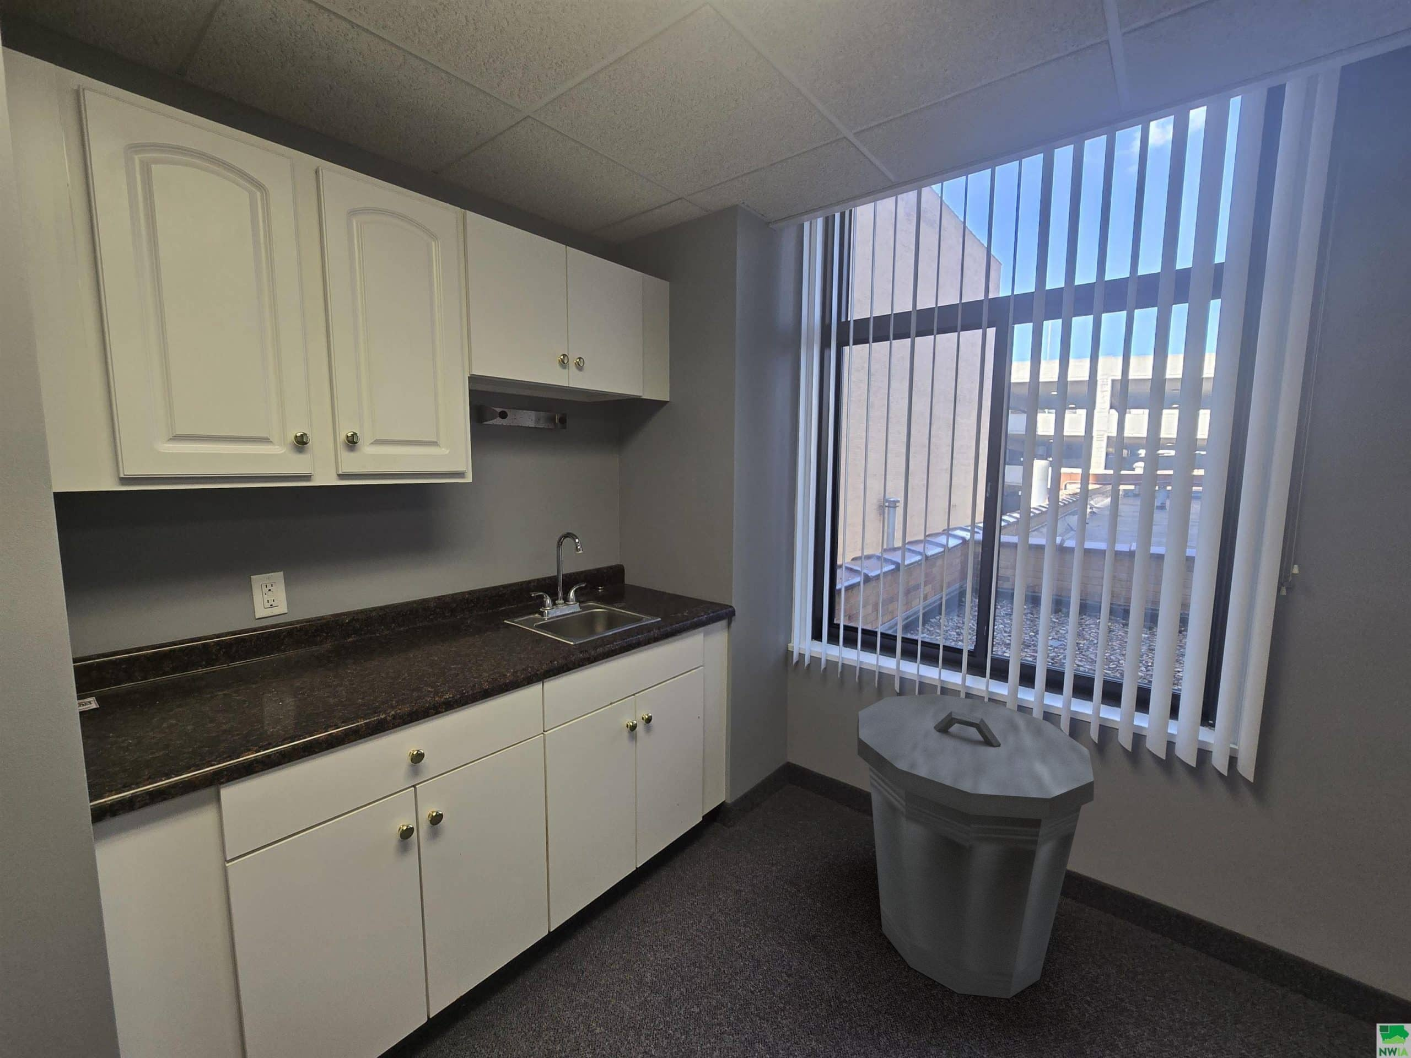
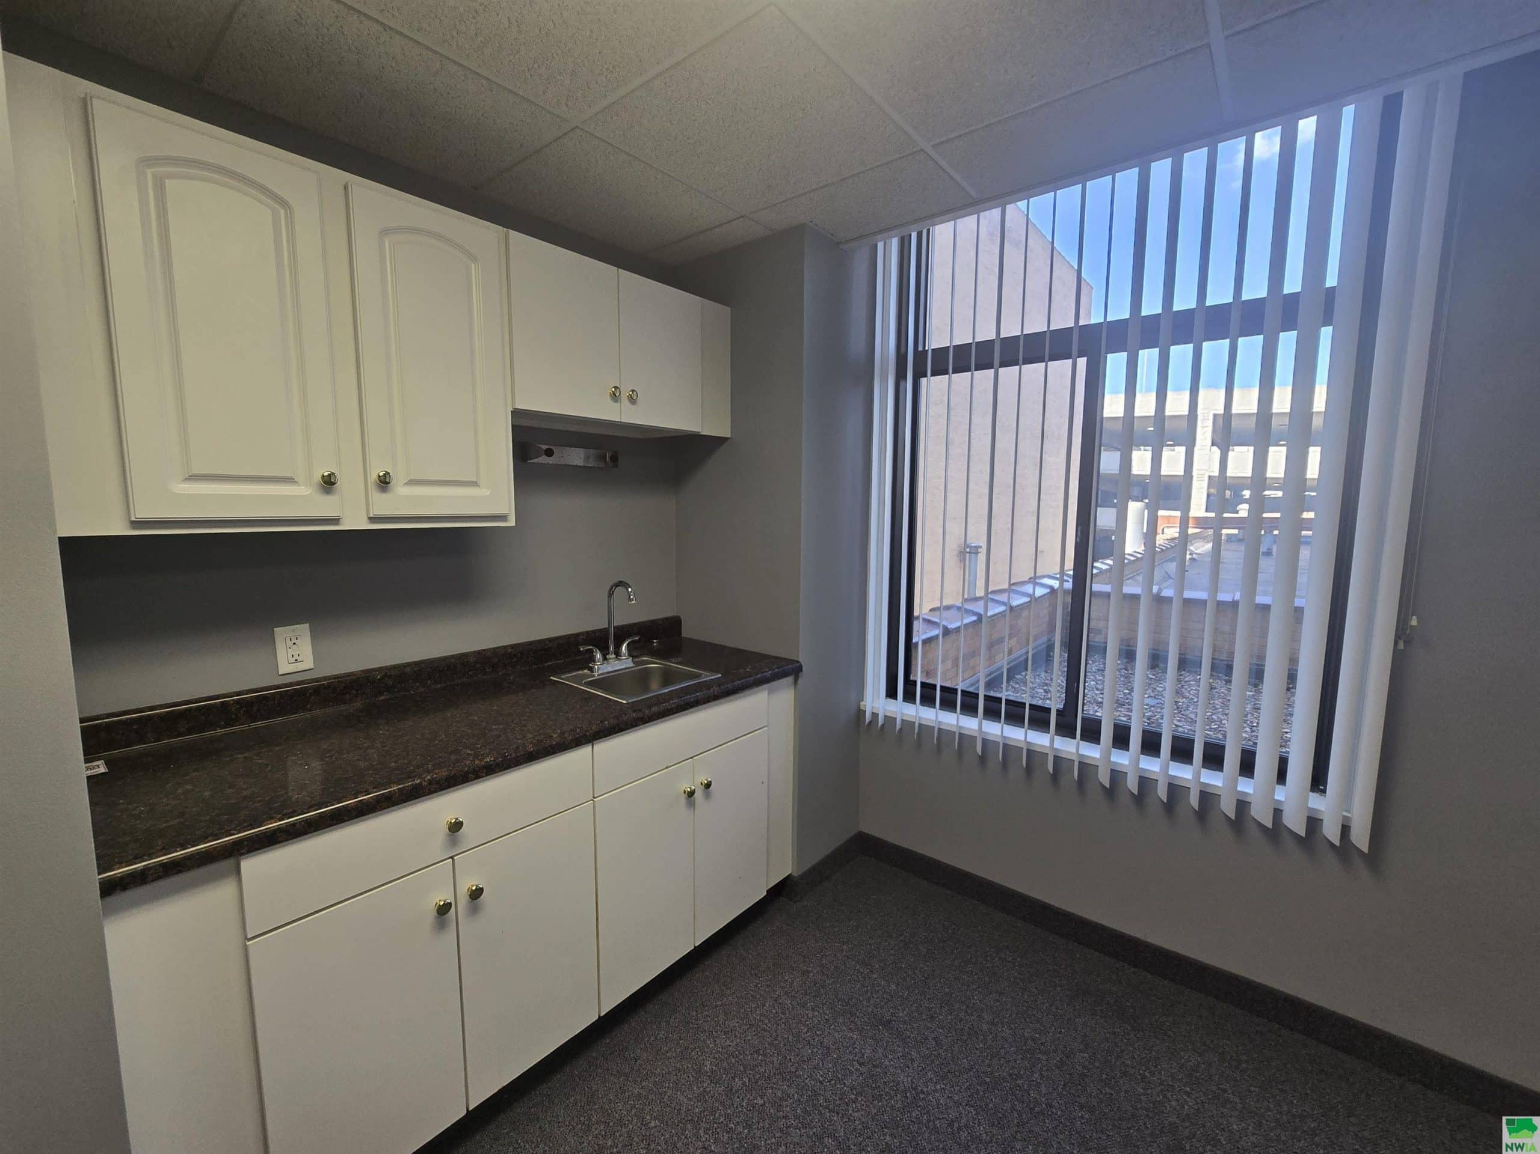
- trash can [857,693,1094,999]
